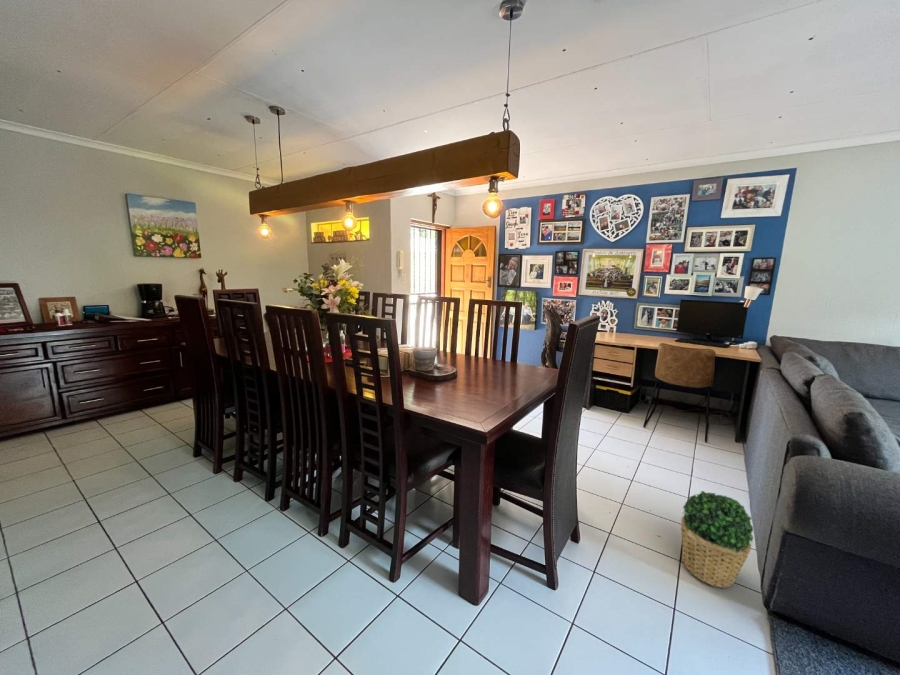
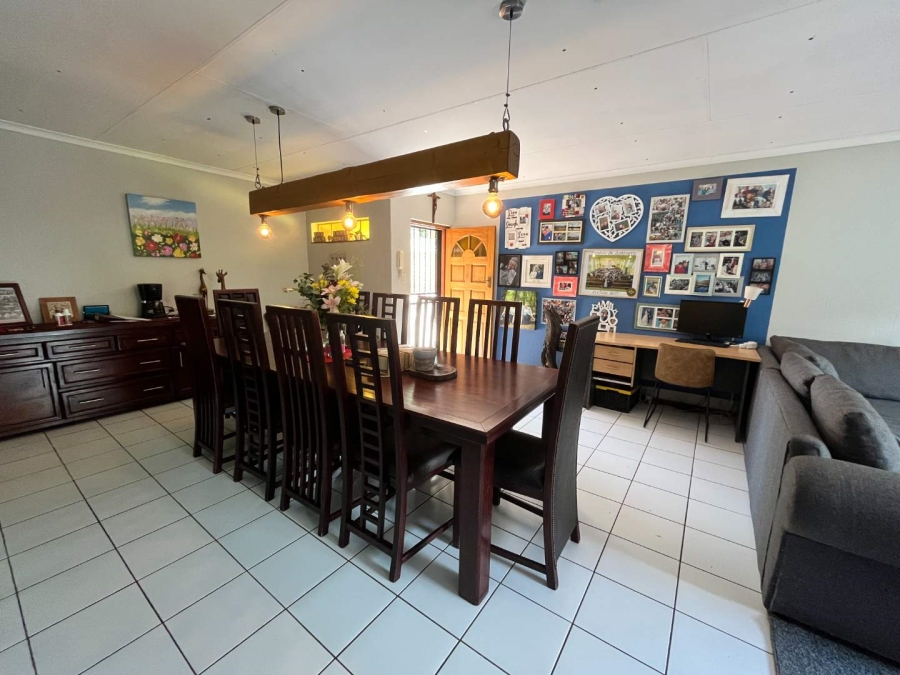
- potted plant [680,490,754,589]
